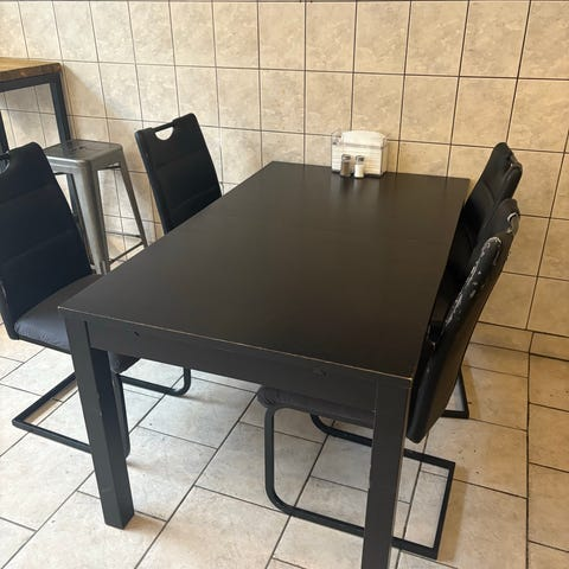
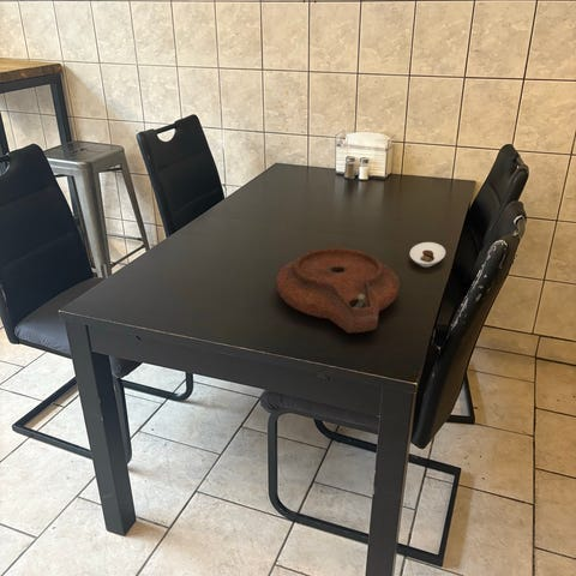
+ plate [275,247,401,334]
+ saucer [409,241,446,268]
